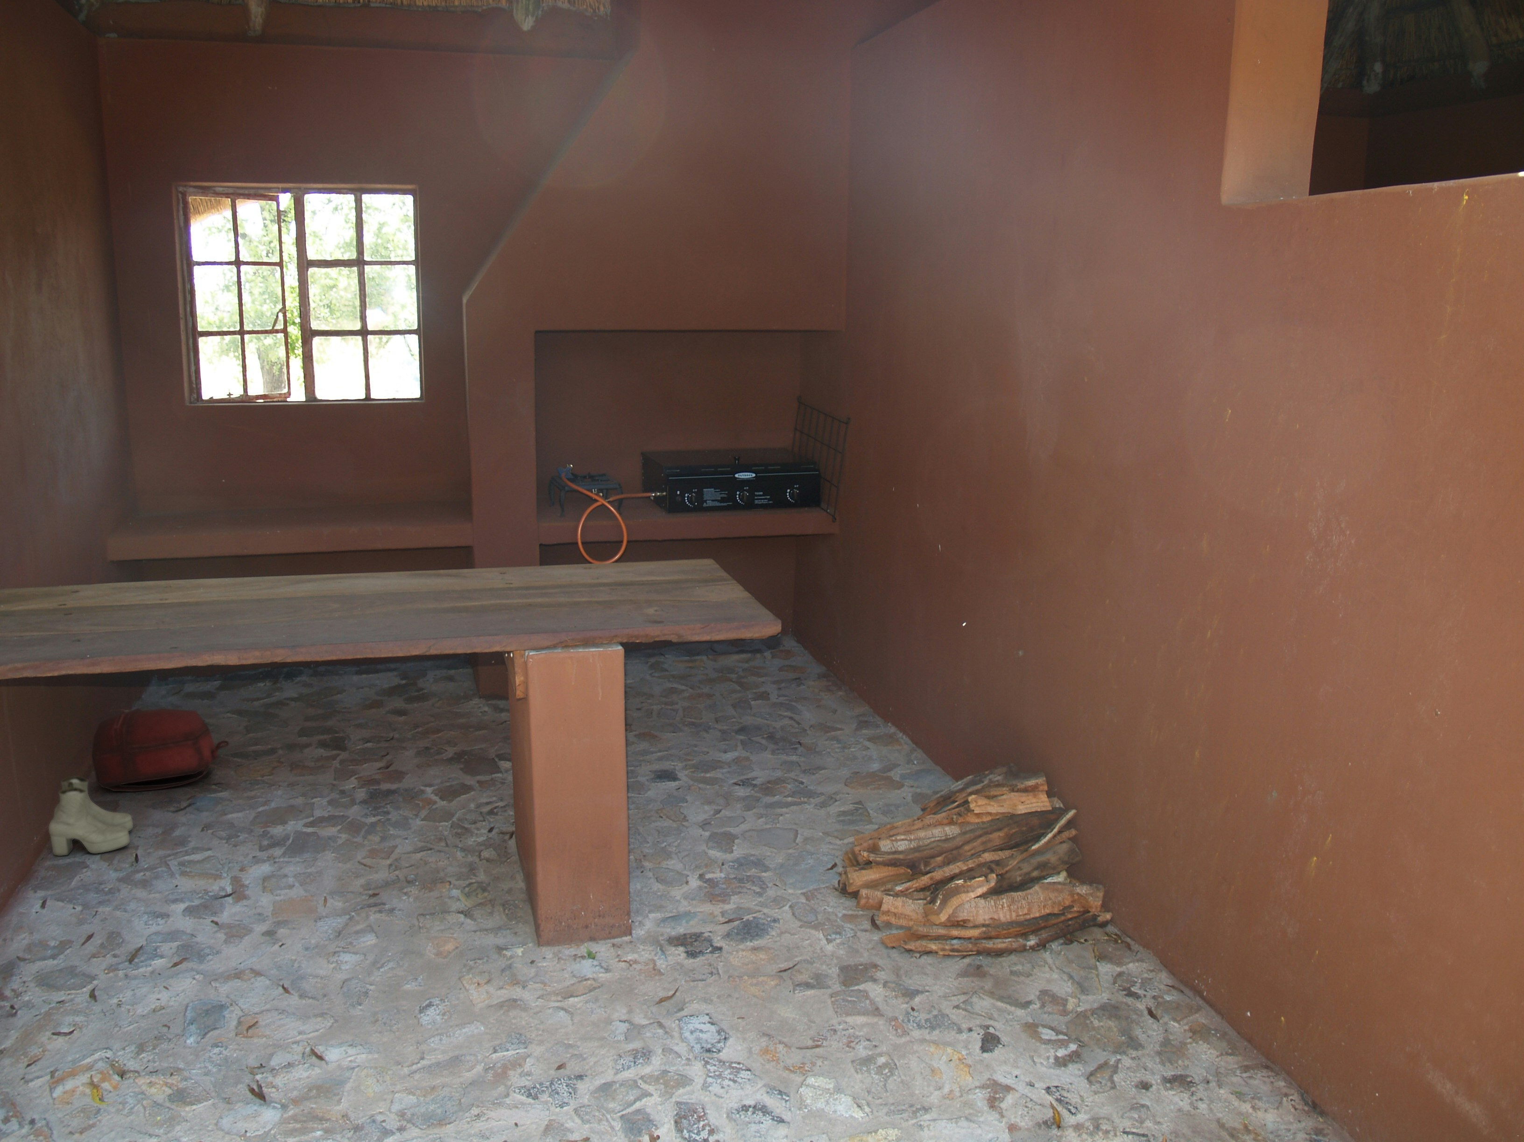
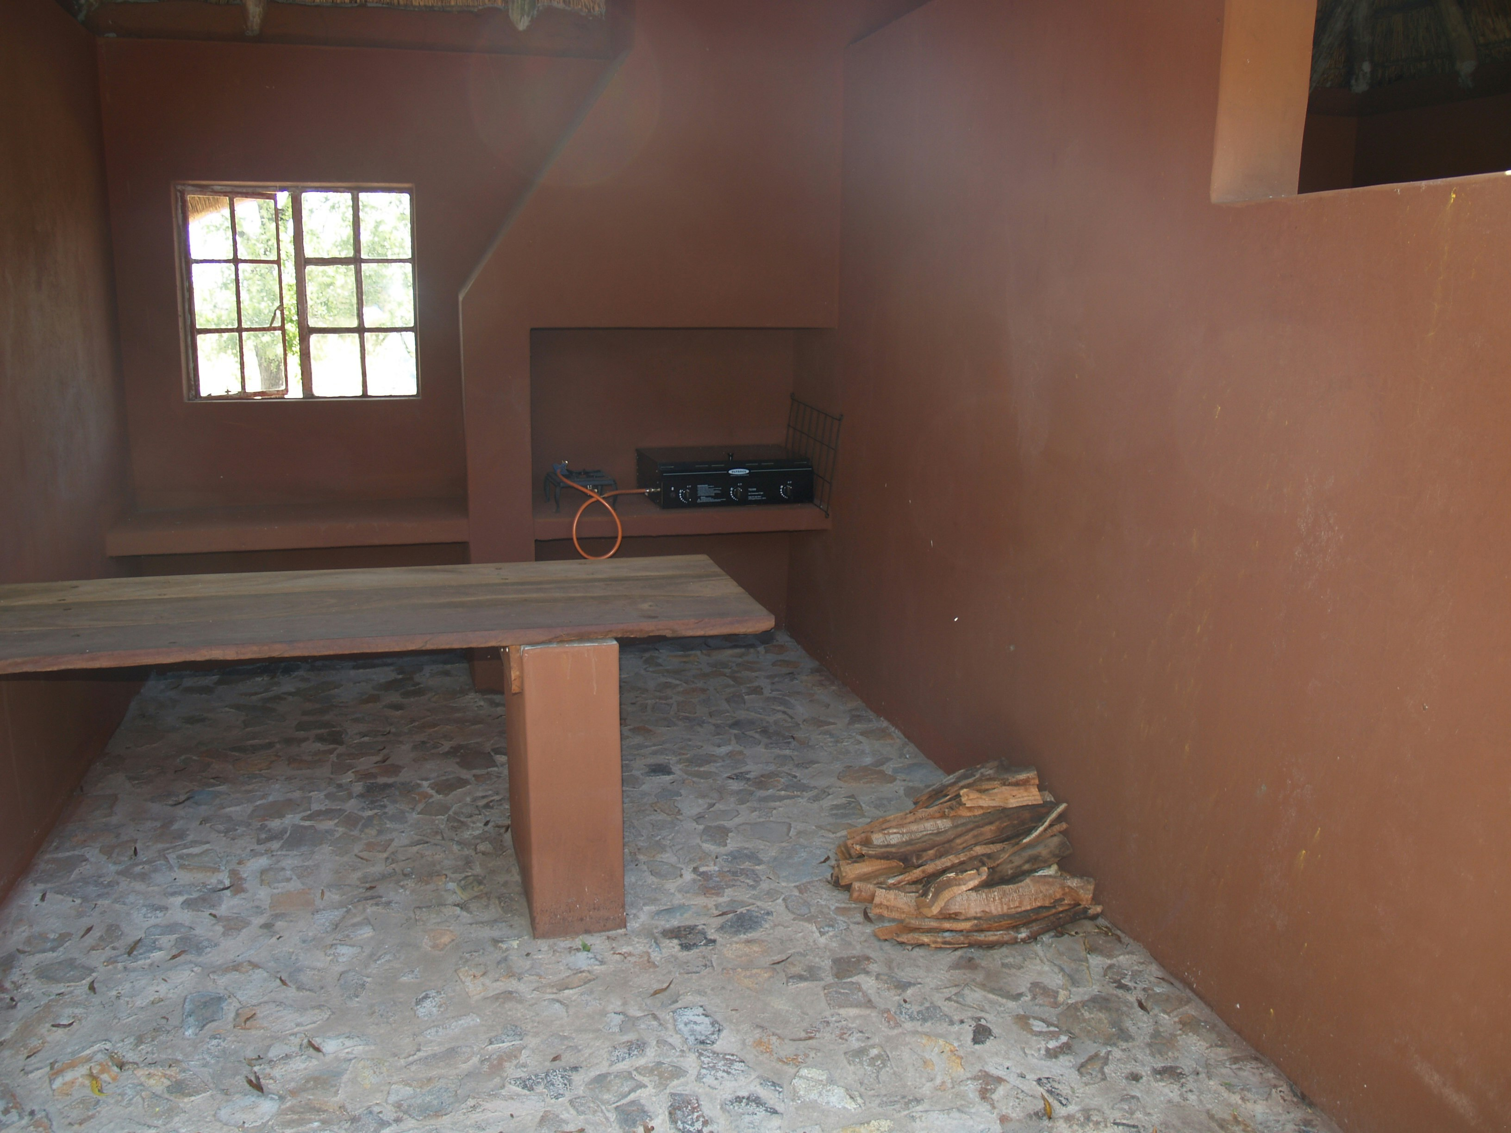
- backpack [91,708,229,792]
- boots [48,775,133,856]
